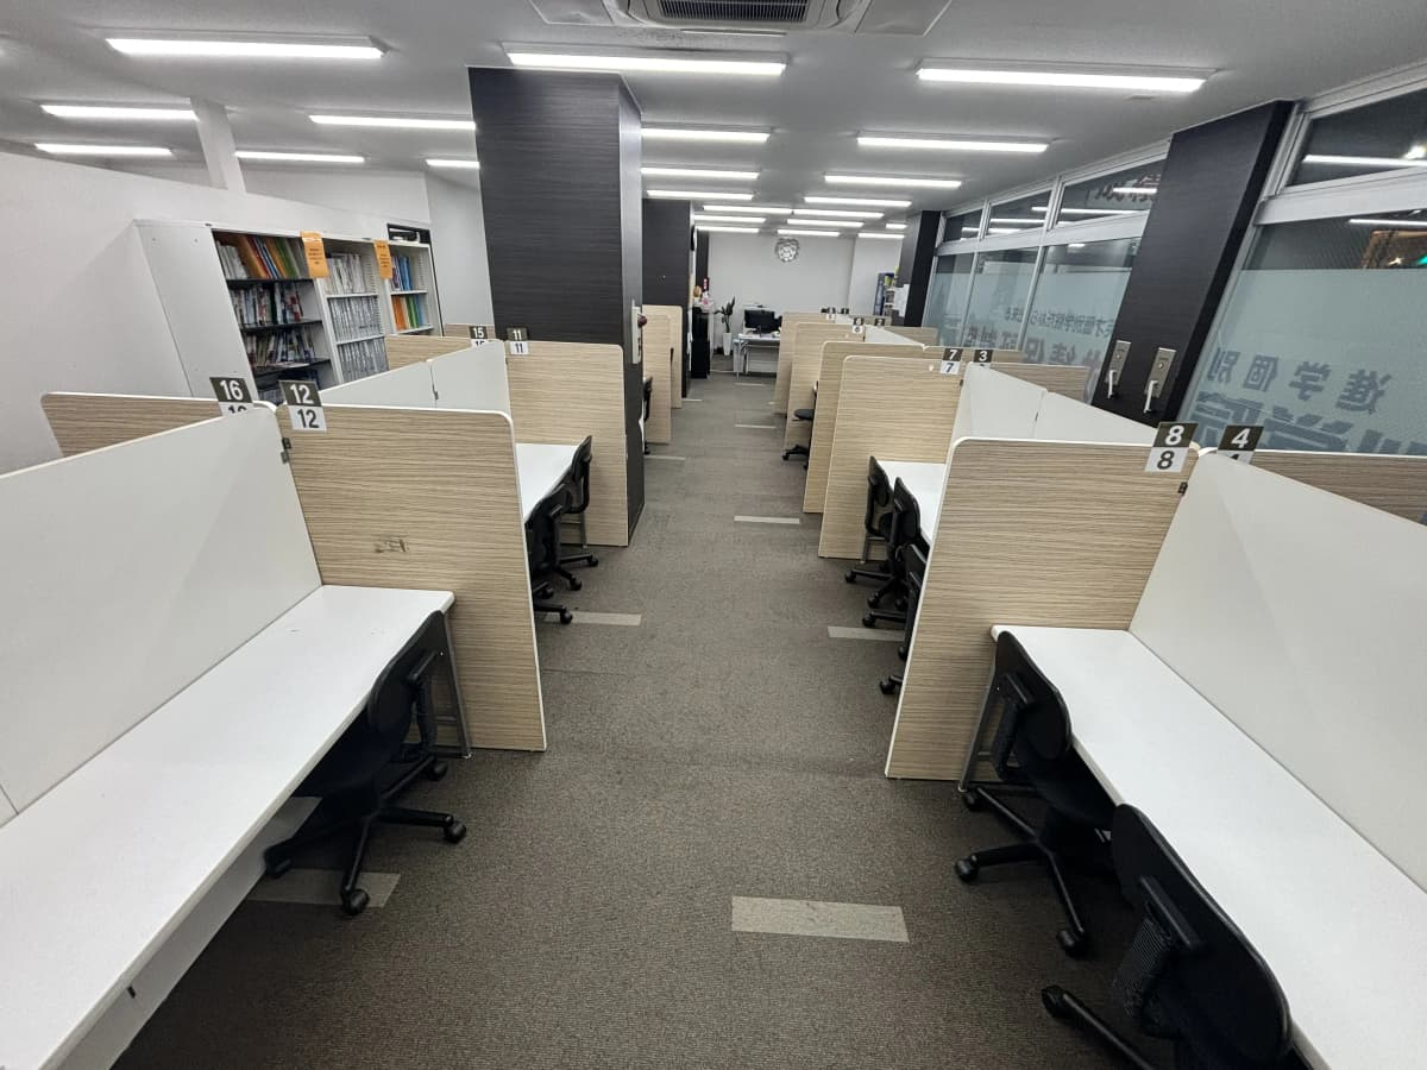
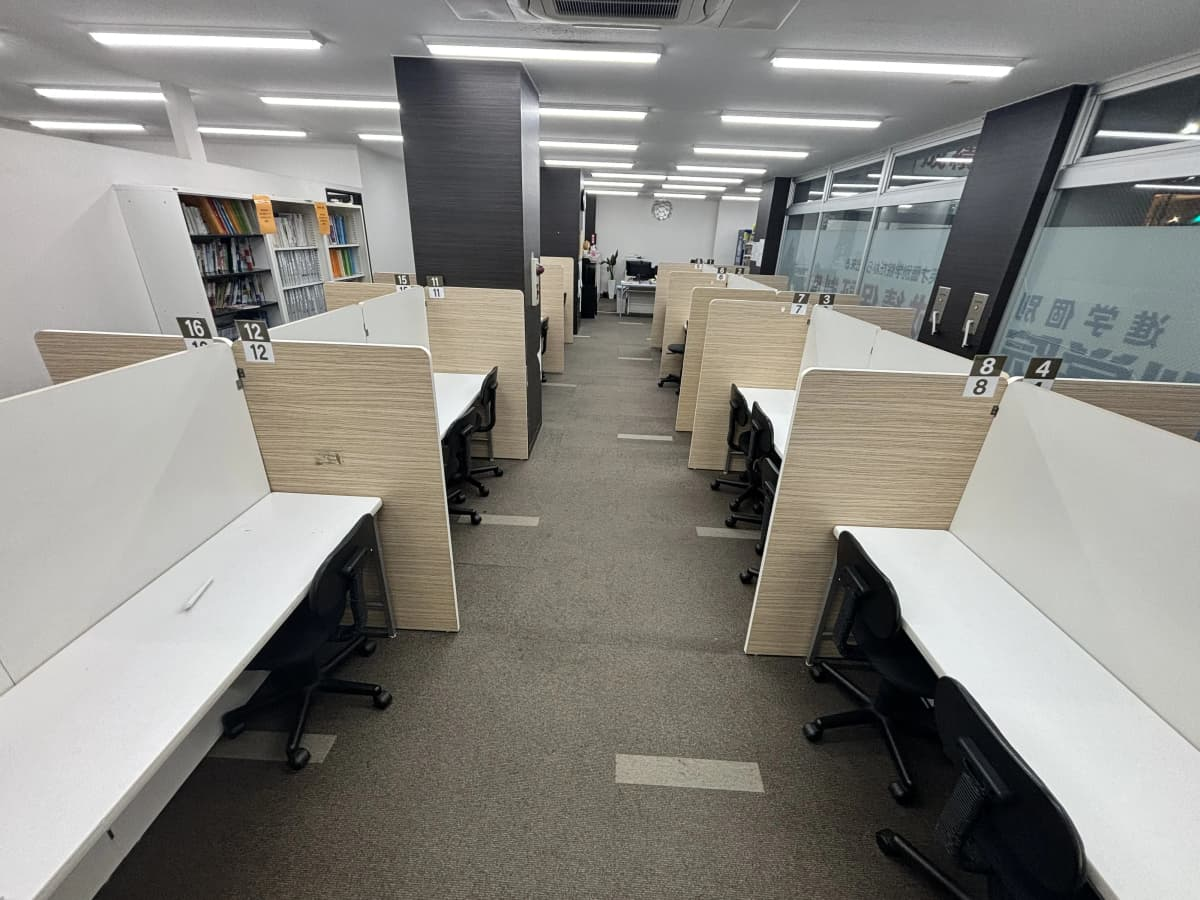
+ pen [184,575,215,610]
